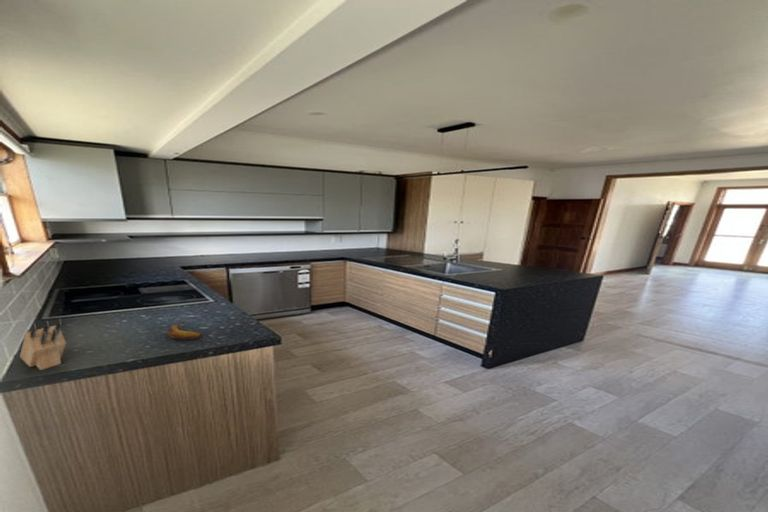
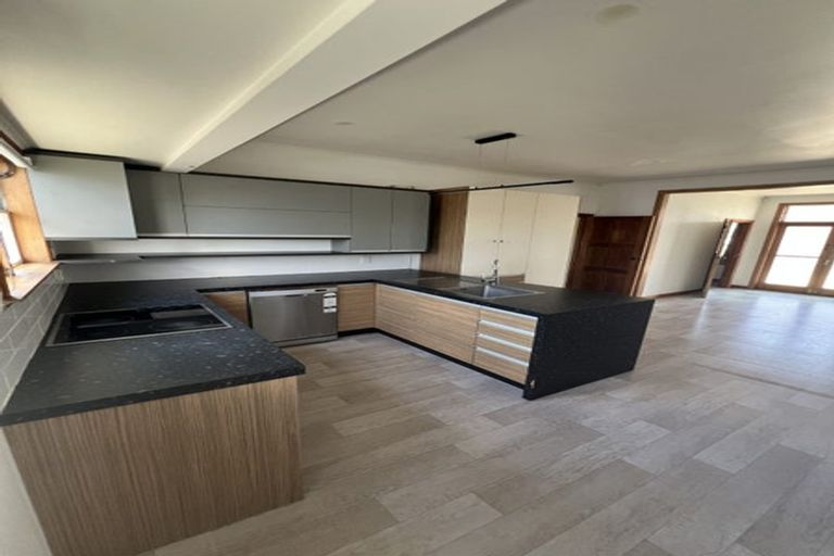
- knife block [19,318,67,371]
- banana [167,321,203,341]
